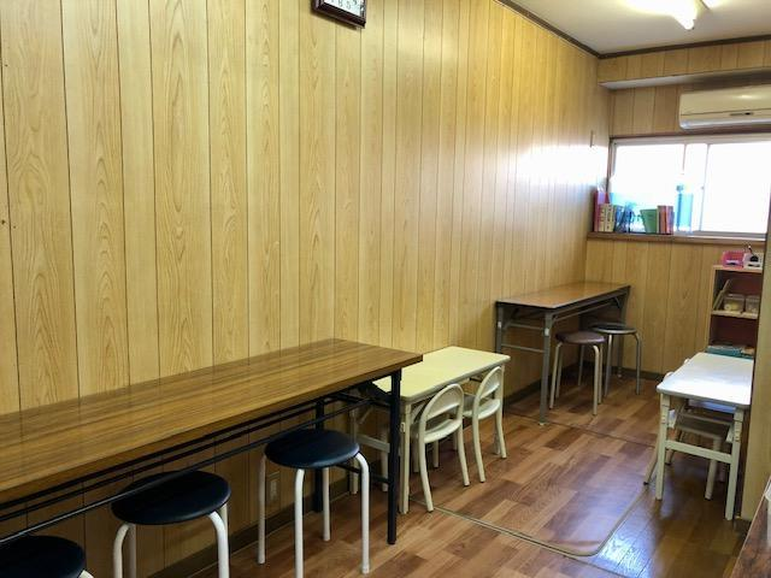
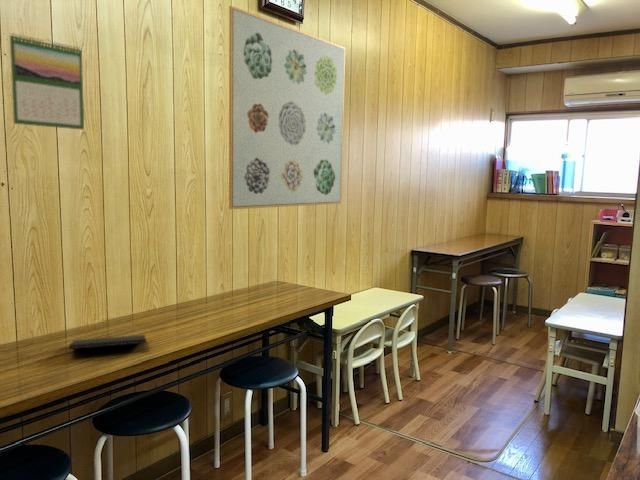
+ notepad [68,333,149,351]
+ wall art [228,5,346,210]
+ calendar [8,32,85,131]
